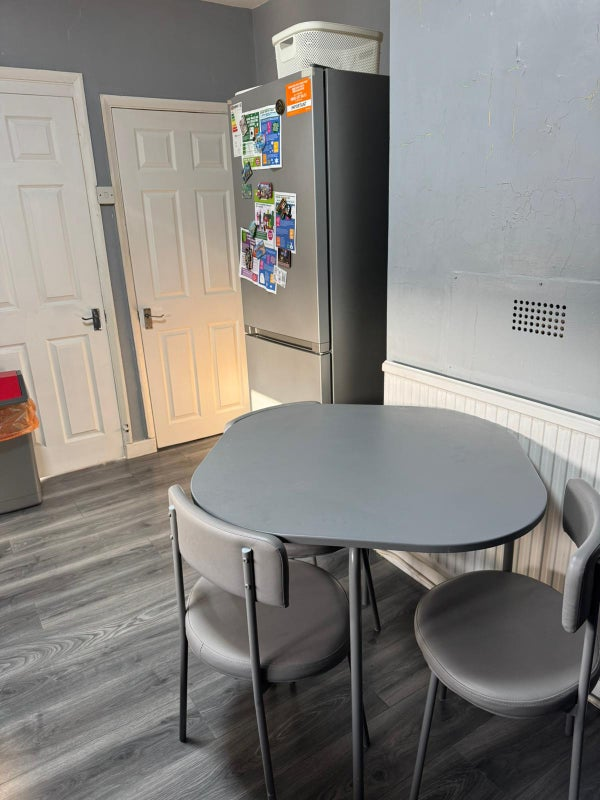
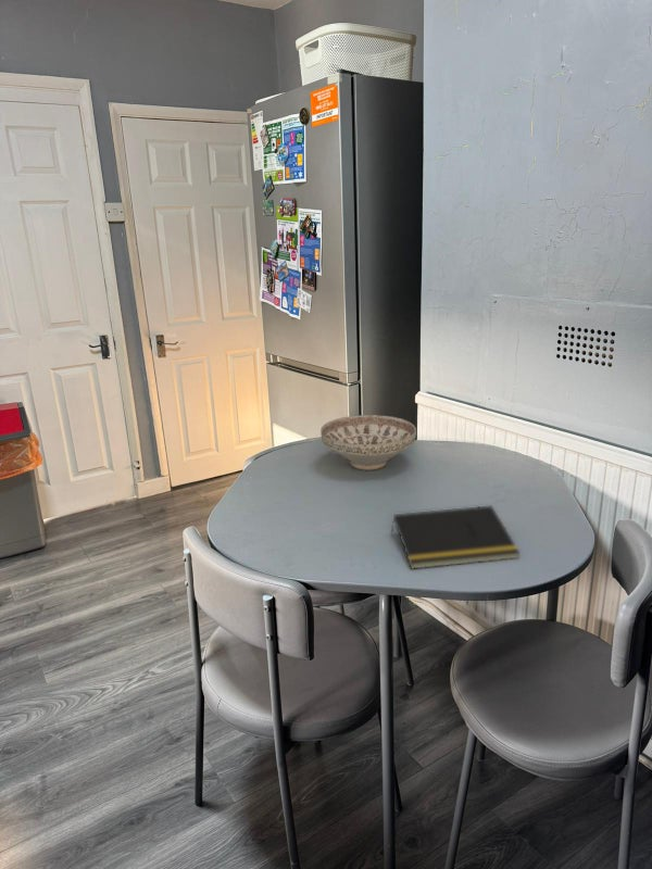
+ notepad [390,504,522,570]
+ decorative bowl [319,414,417,471]
